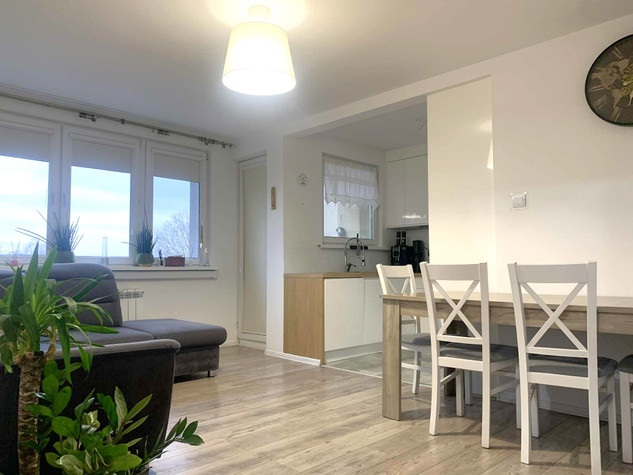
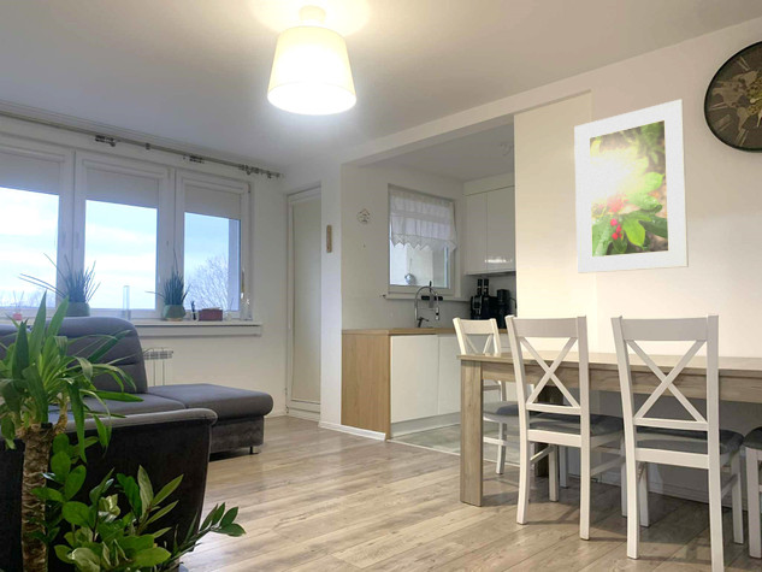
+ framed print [573,99,690,275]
